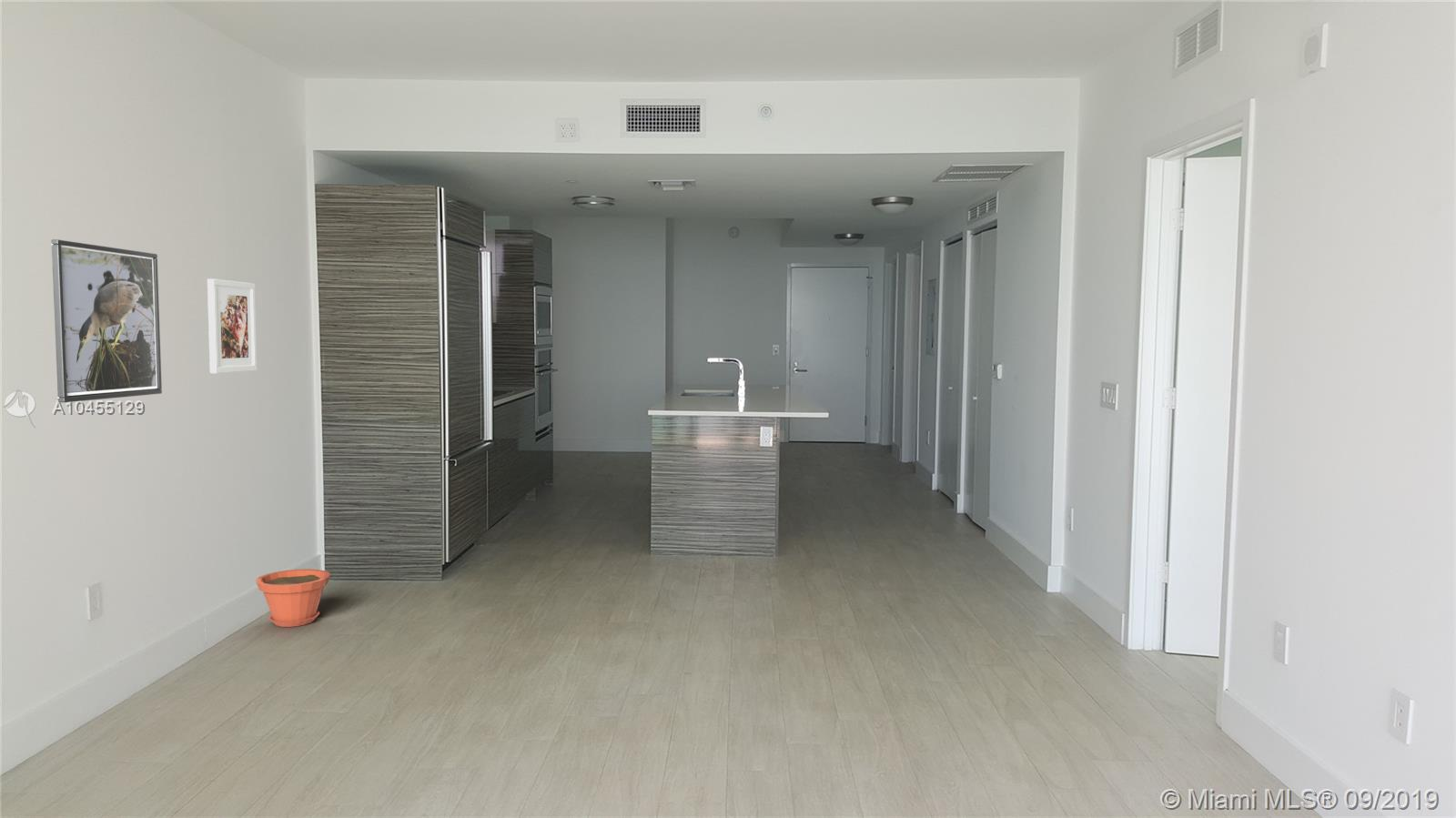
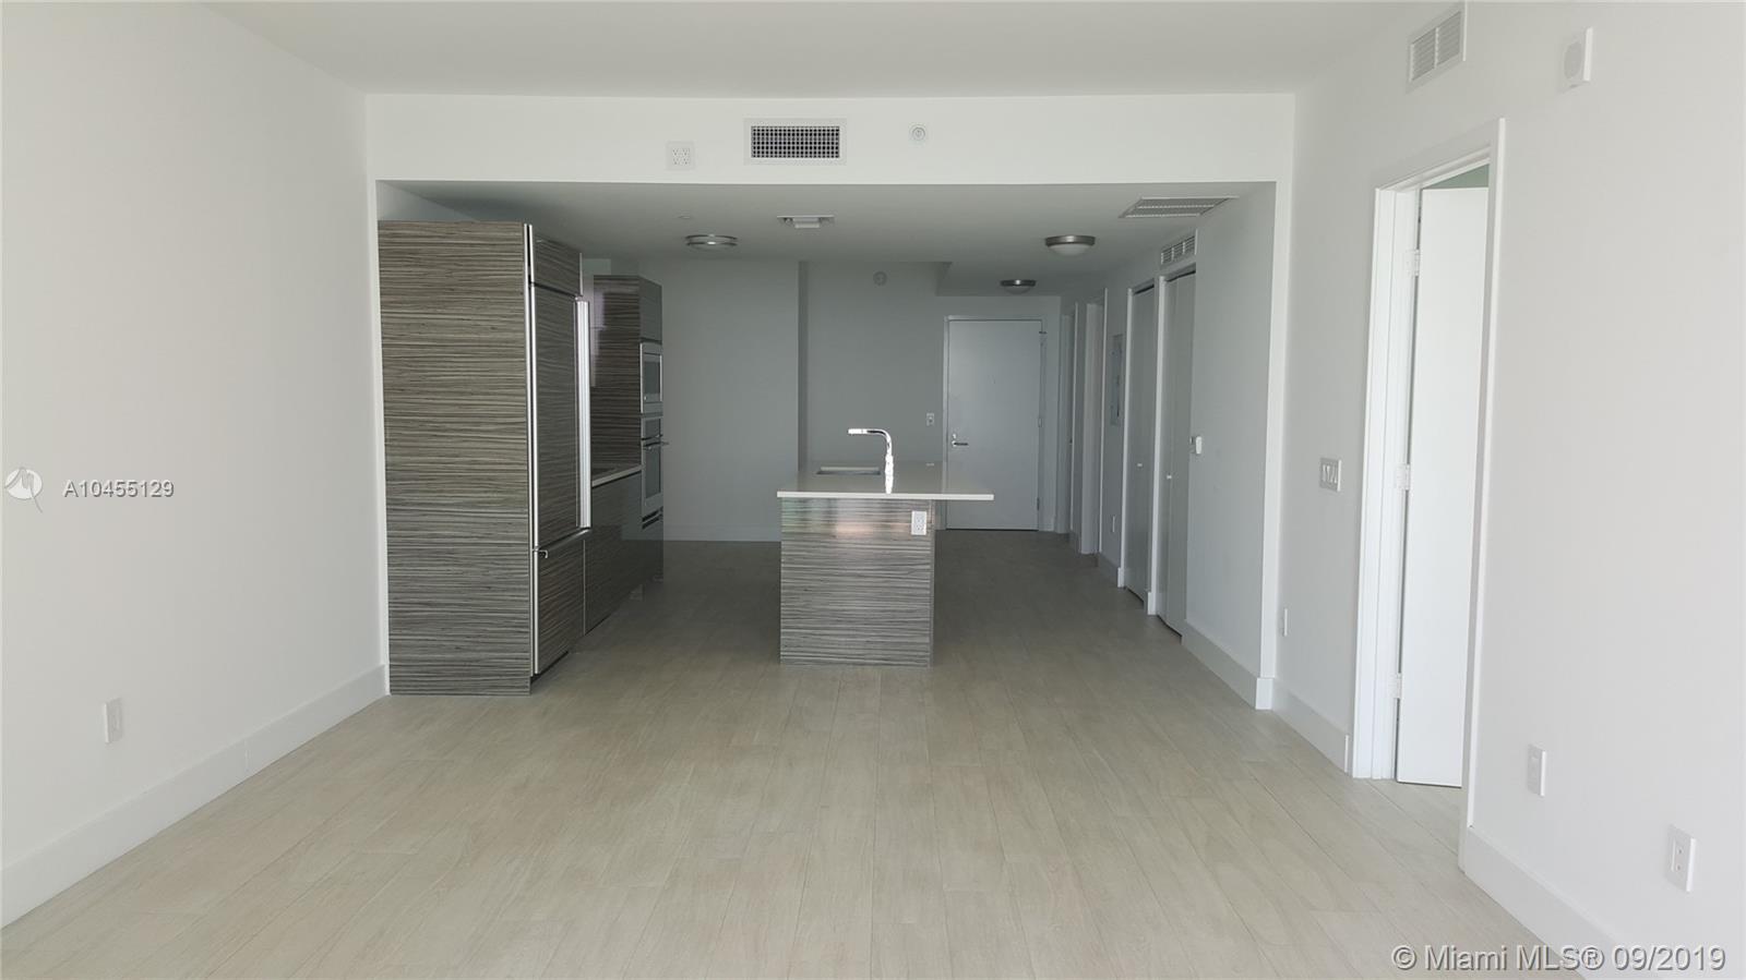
- plant pot [255,568,331,628]
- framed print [207,278,258,374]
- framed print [50,238,163,403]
